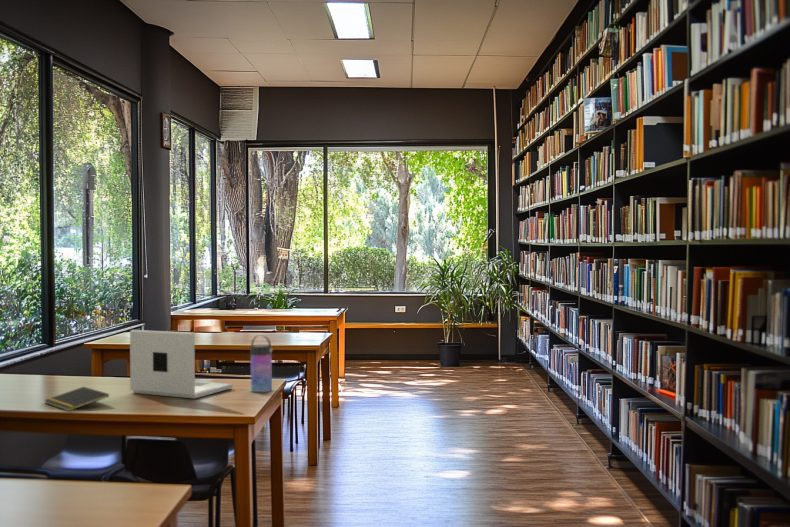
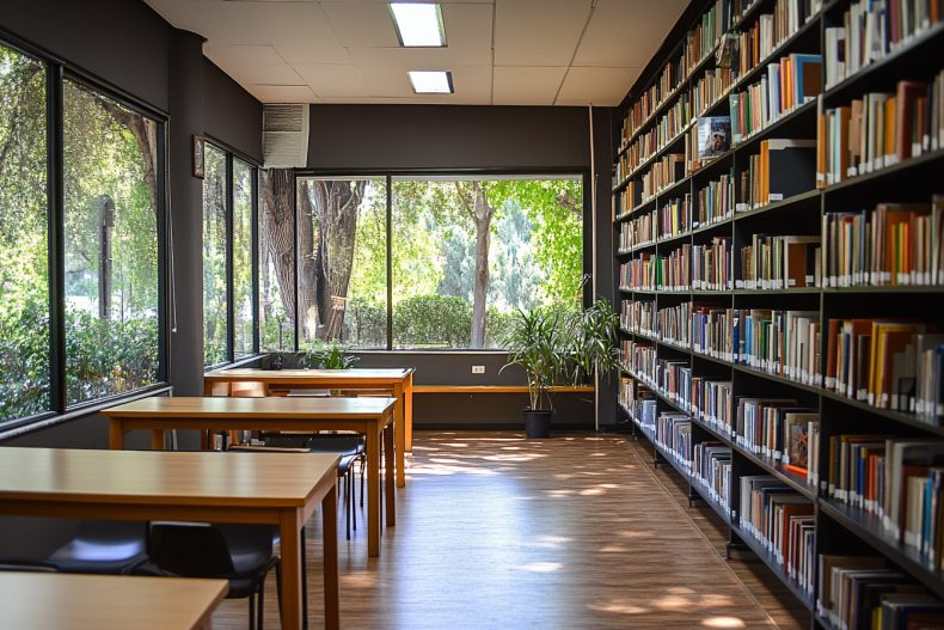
- notepad [43,386,110,412]
- laptop [129,329,234,399]
- water bottle [249,334,273,393]
